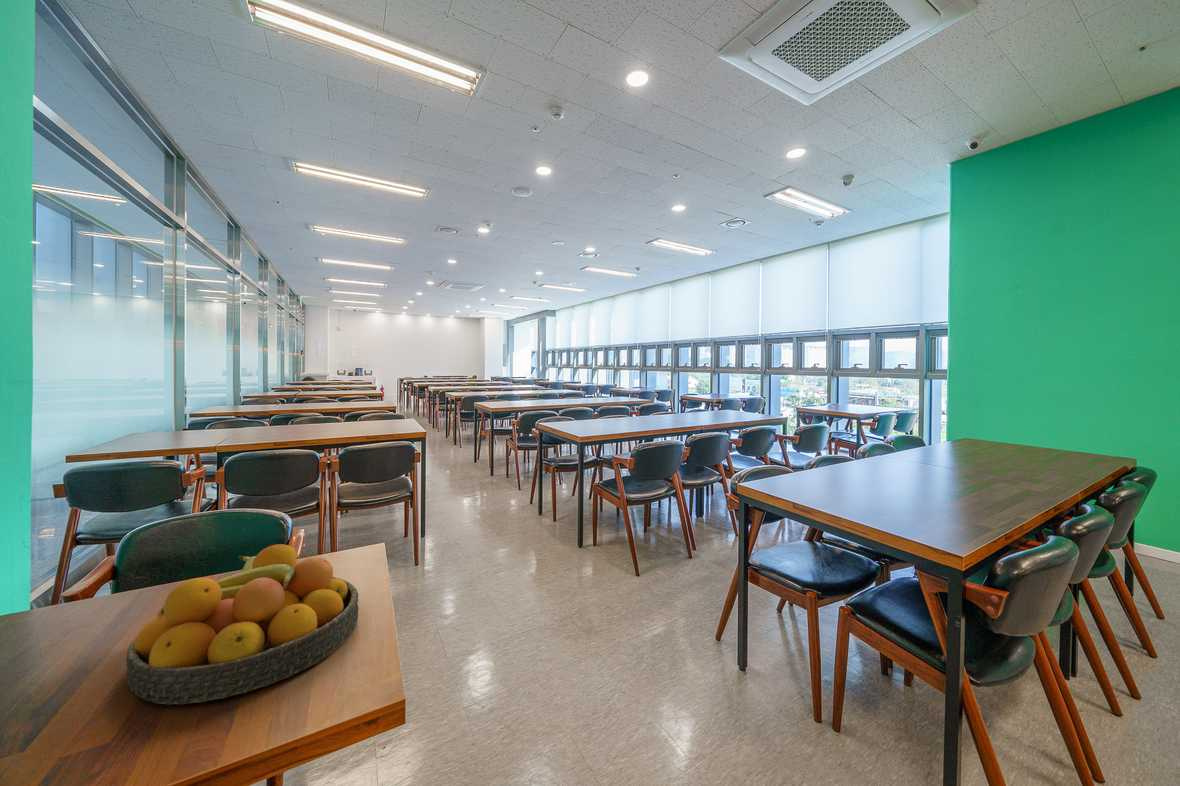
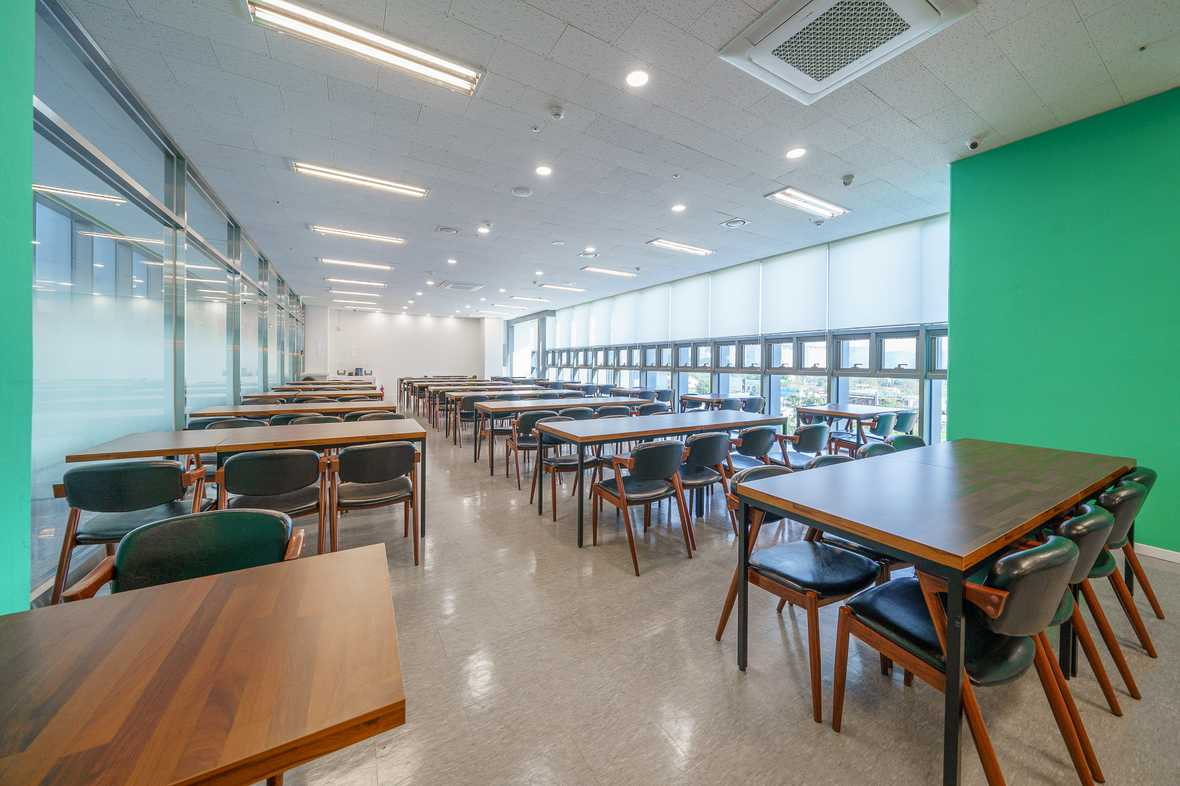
- fruit bowl [125,543,360,706]
